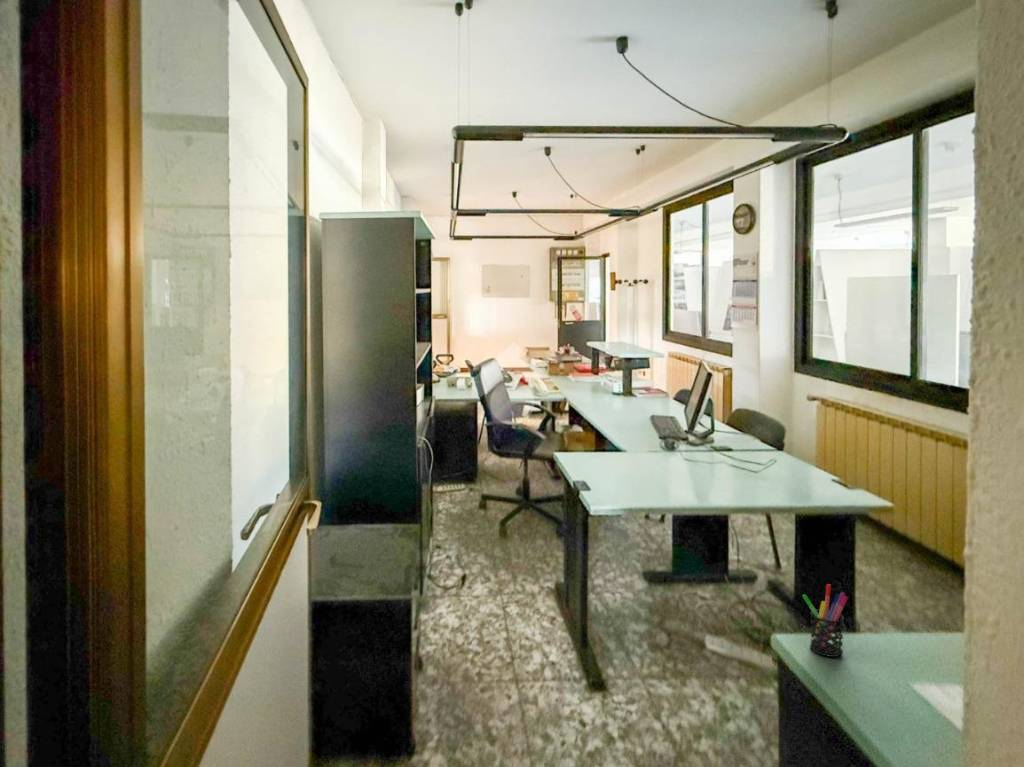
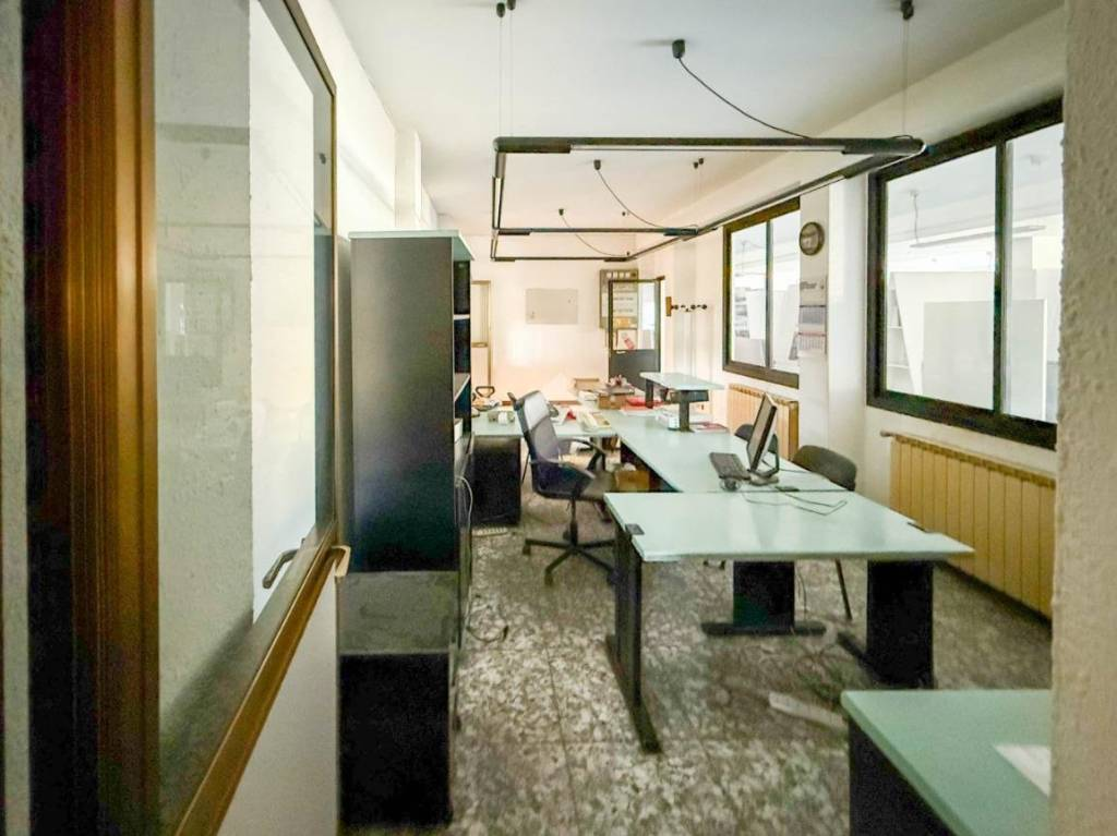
- pen holder [801,583,849,658]
